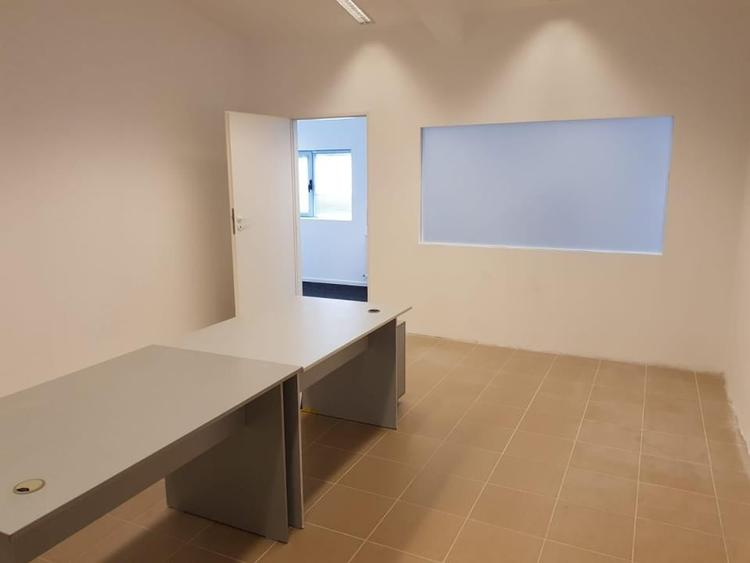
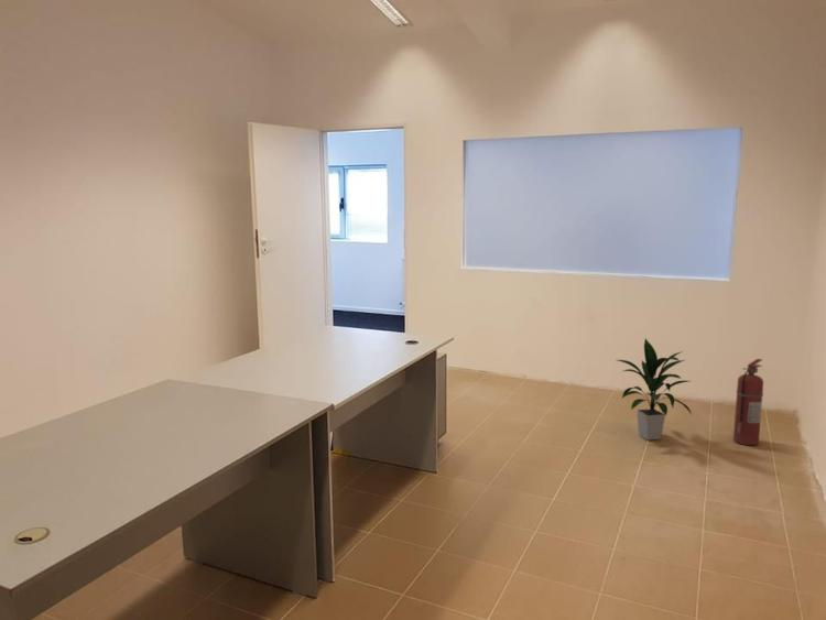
+ indoor plant [617,337,694,440]
+ fire extinguisher [732,358,764,446]
